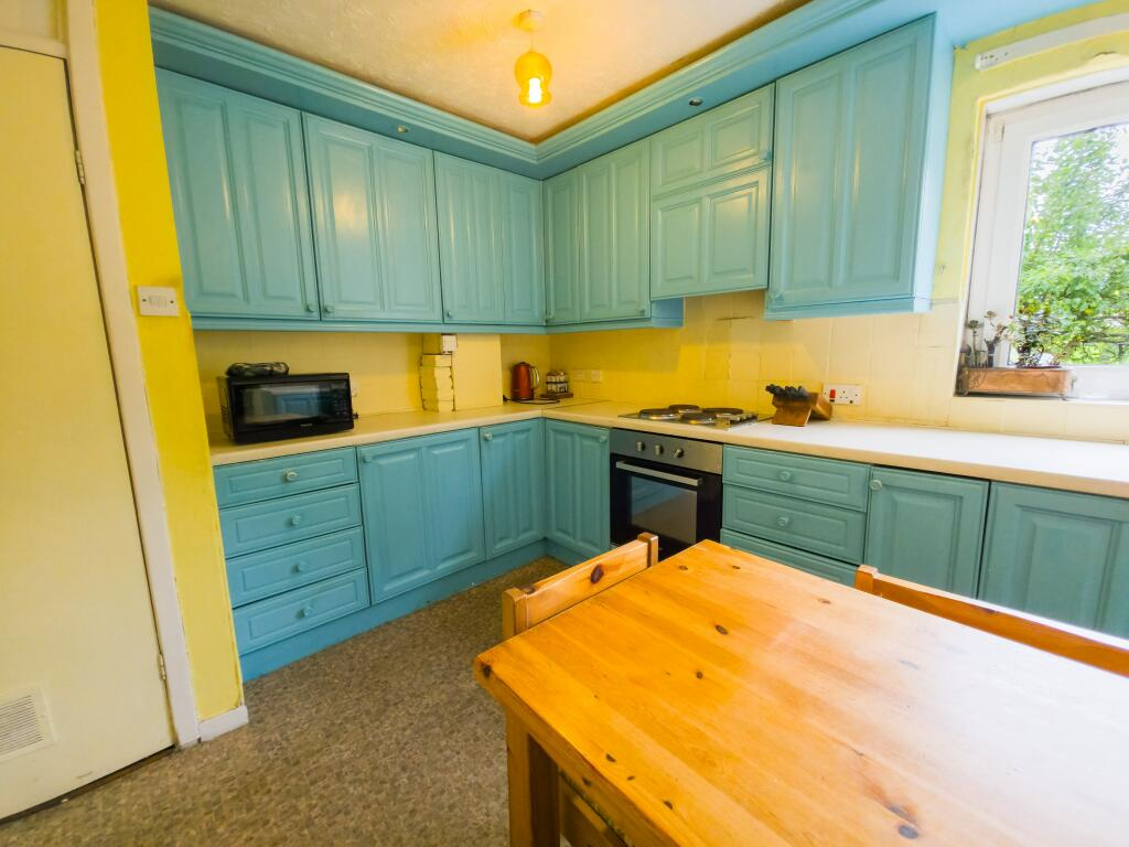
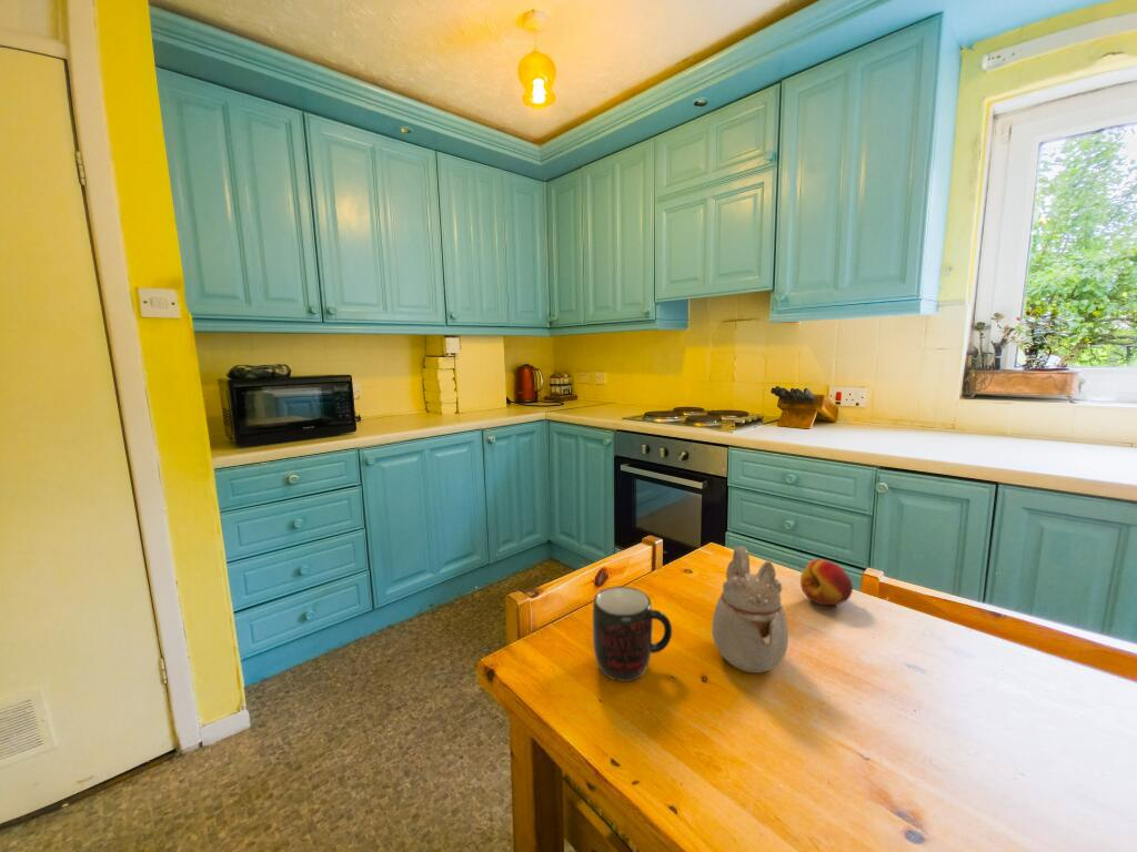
+ teapot [711,546,789,674]
+ fruit [799,558,854,606]
+ mug [592,586,673,682]
